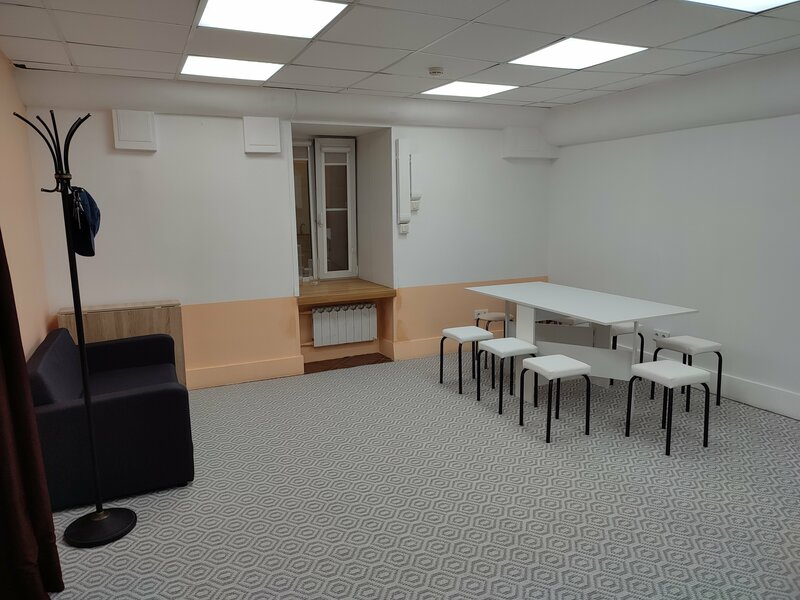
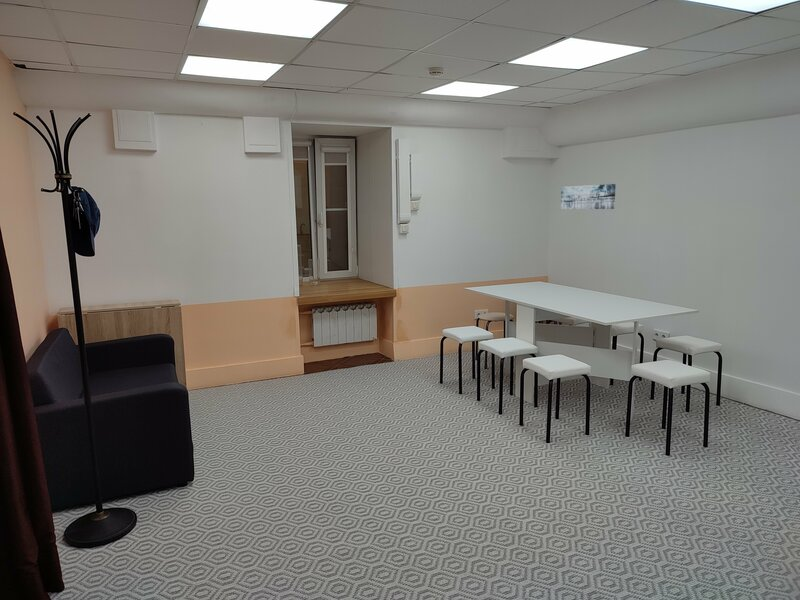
+ wall art [560,183,617,210]
